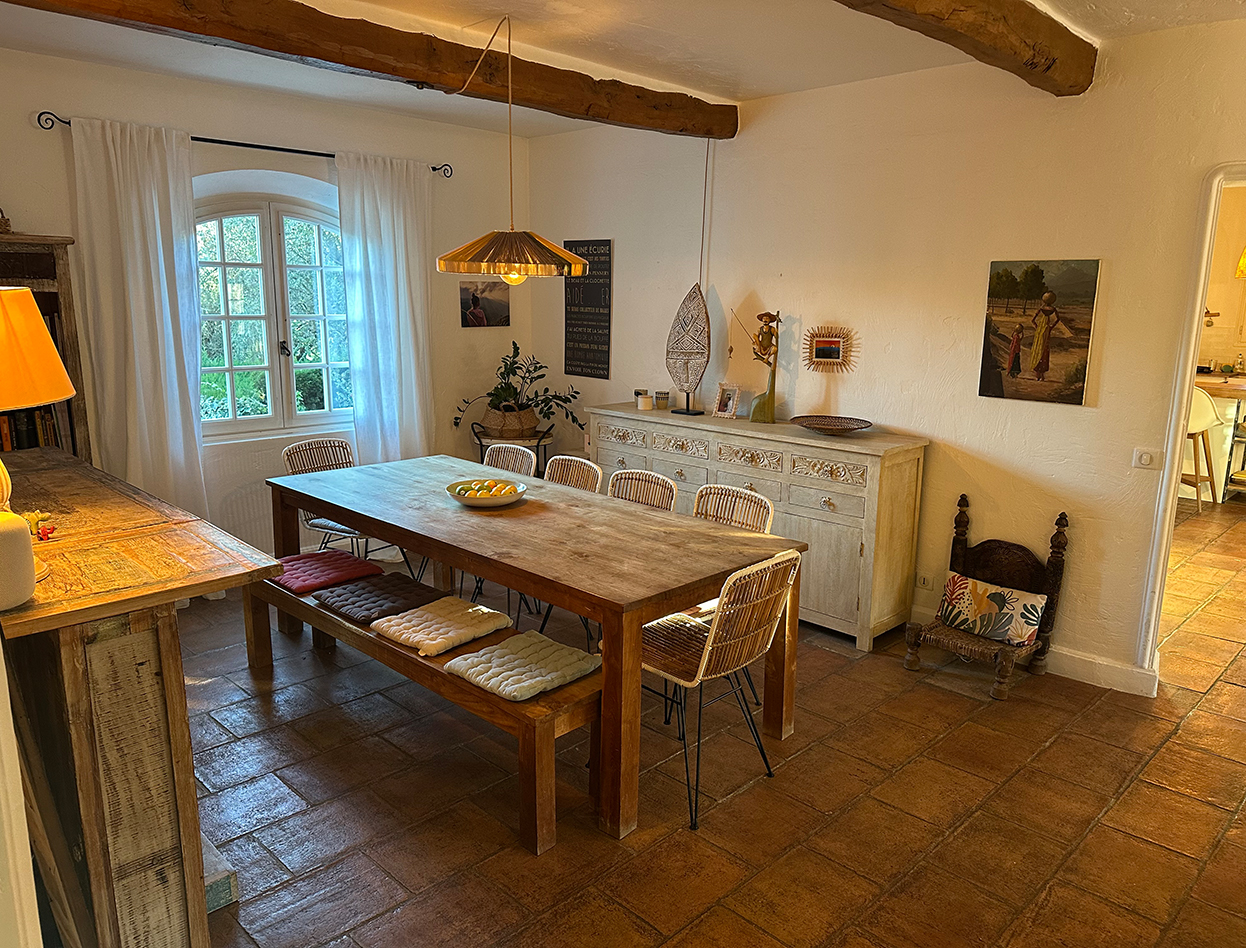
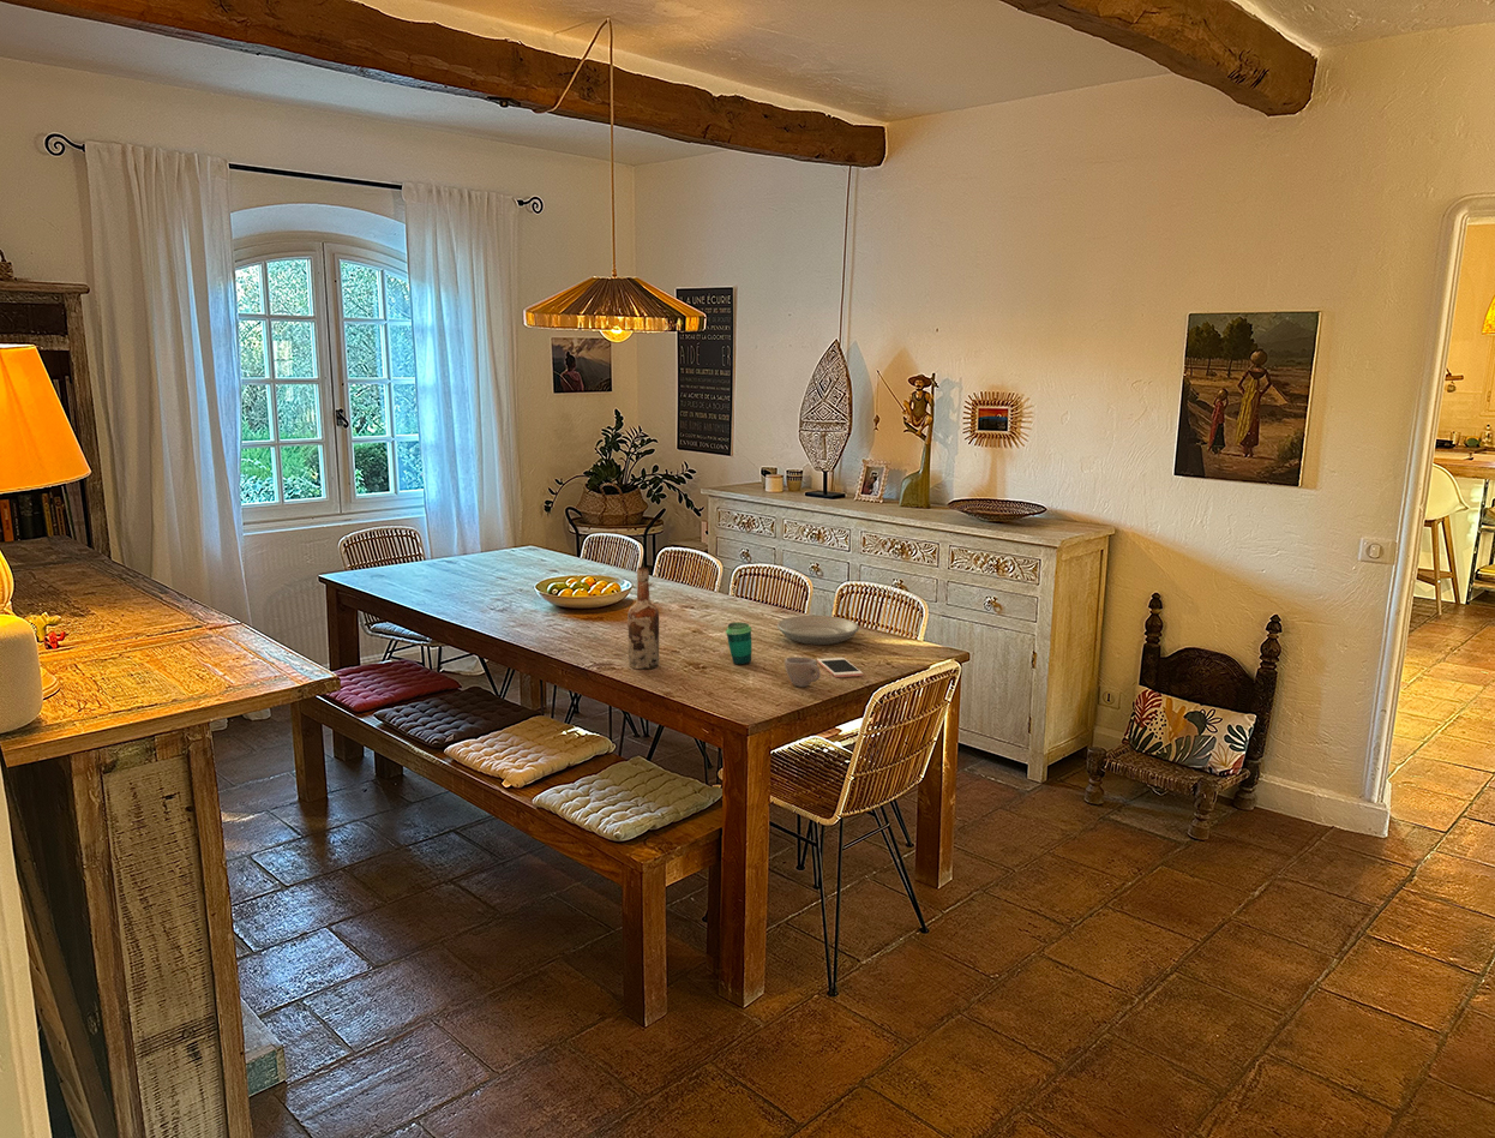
+ cup [783,655,822,688]
+ cell phone [816,657,864,678]
+ plate [776,615,860,646]
+ wine bottle [626,567,660,670]
+ cup [725,622,753,666]
